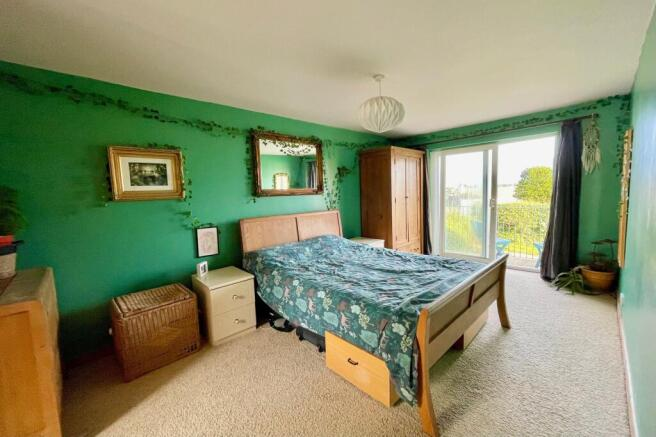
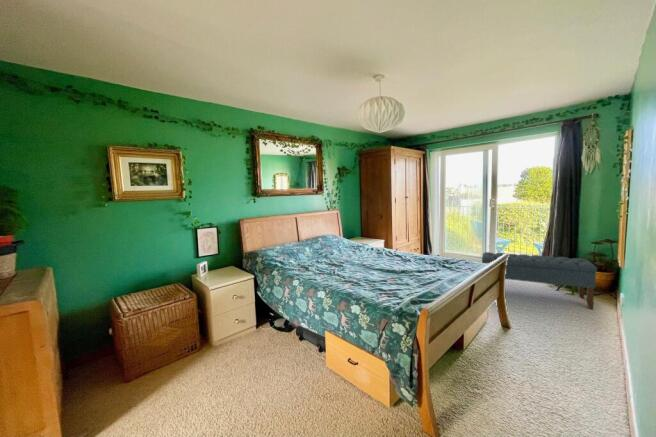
+ bench [481,251,598,310]
